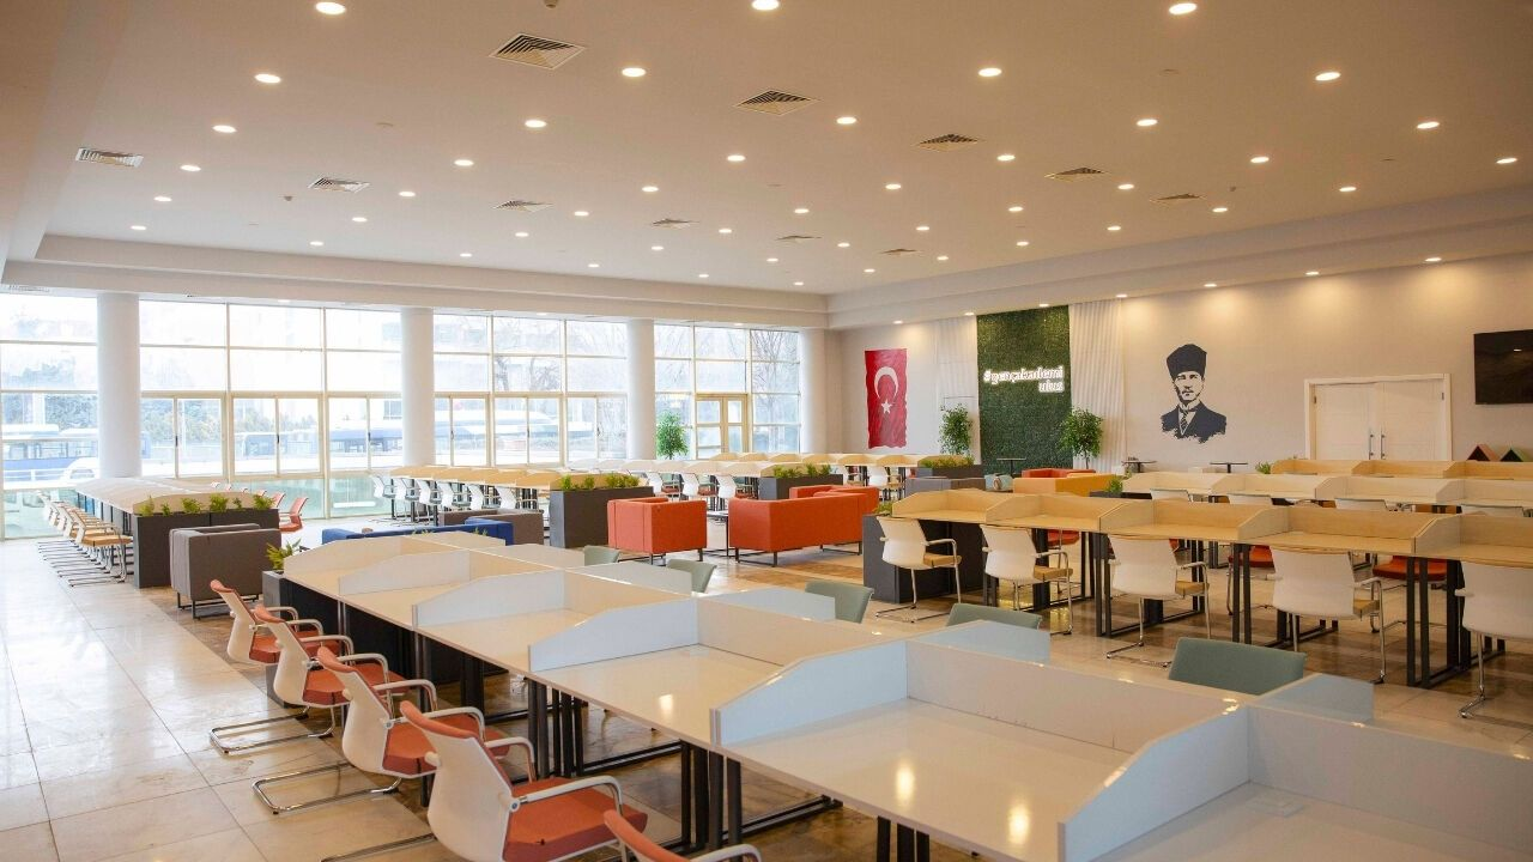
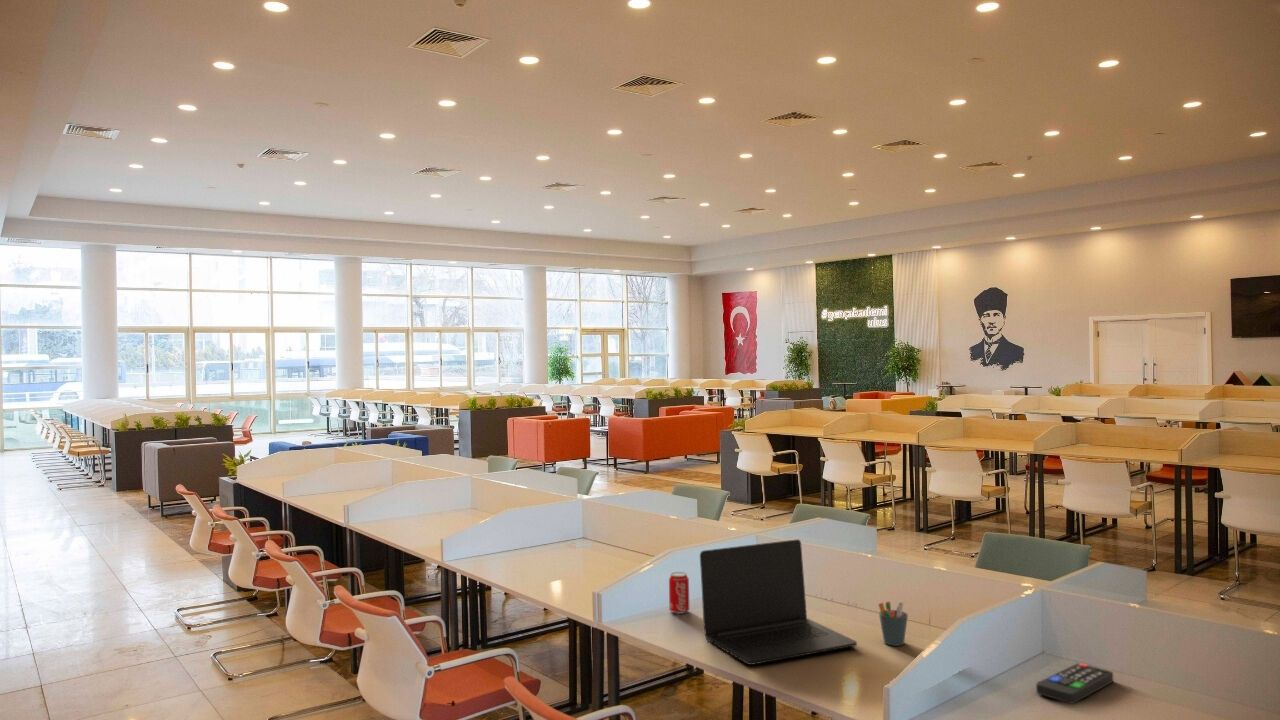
+ pen holder [877,601,909,647]
+ remote control [1035,662,1114,705]
+ laptop [699,538,858,666]
+ beverage can [668,571,690,615]
